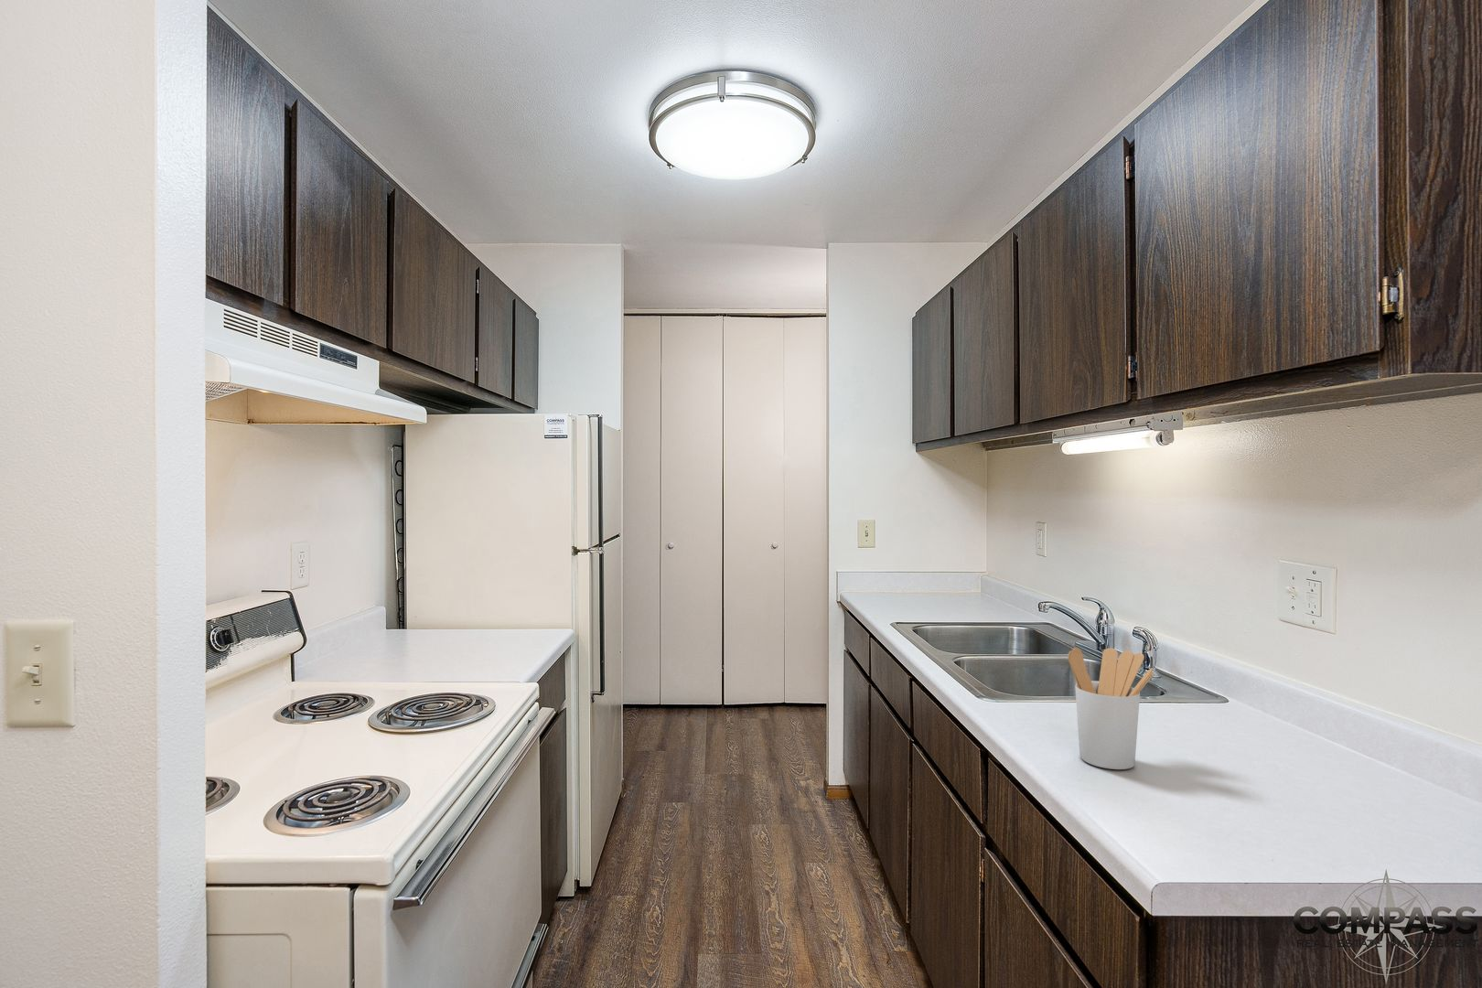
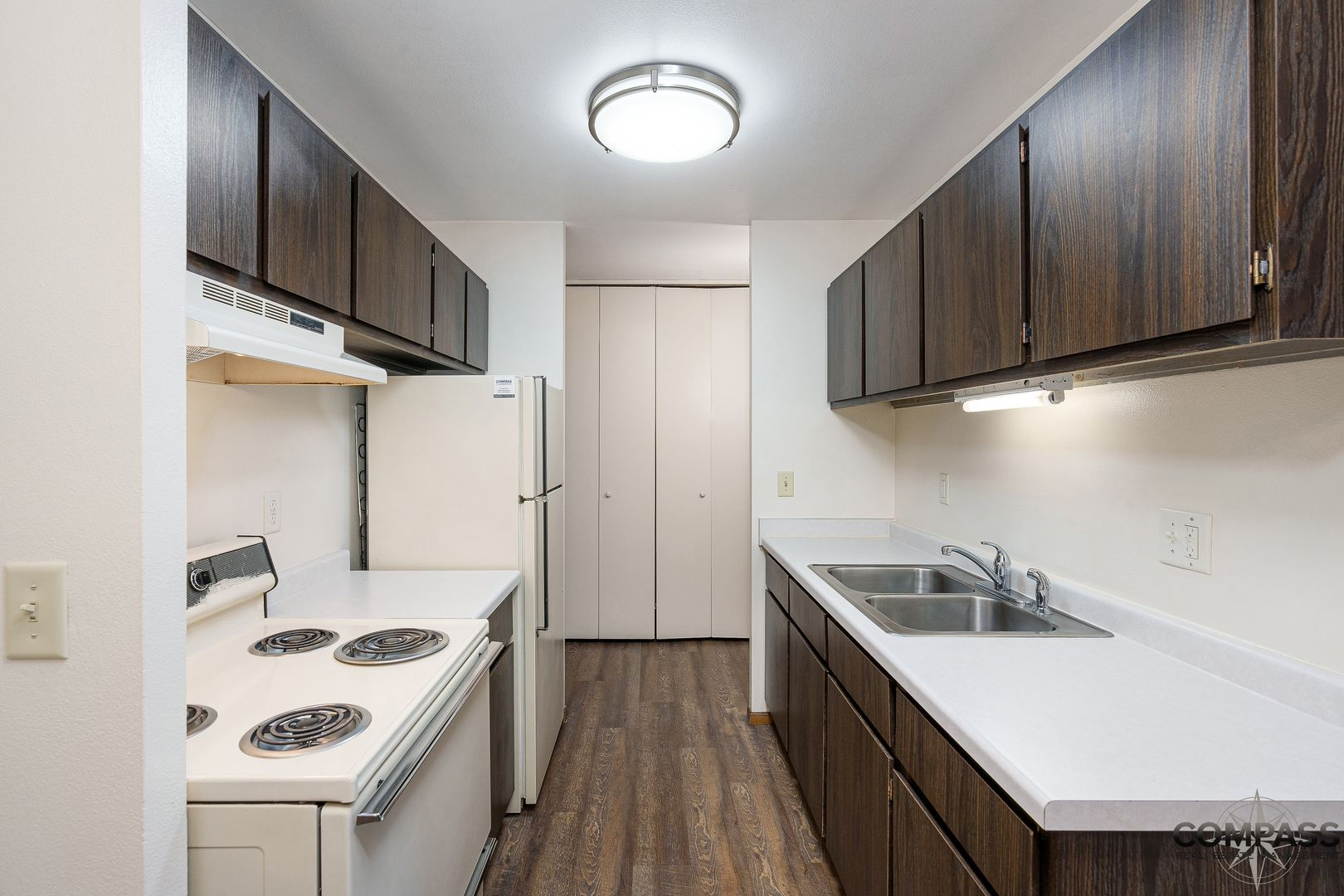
- utensil holder [1066,647,1155,771]
